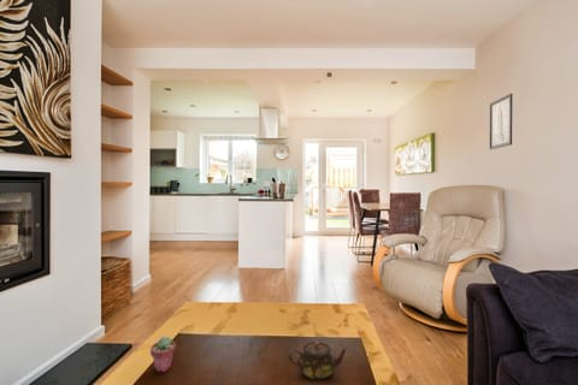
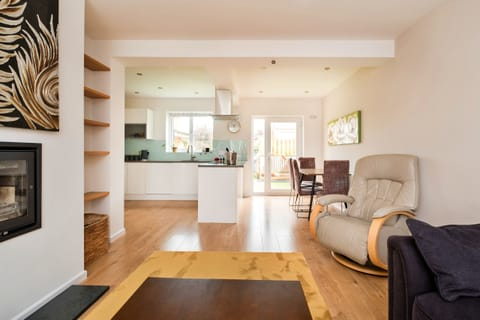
- potted succulent [149,336,177,373]
- teapot [287,340,348,380]
- wall art [488,93,513,150]
